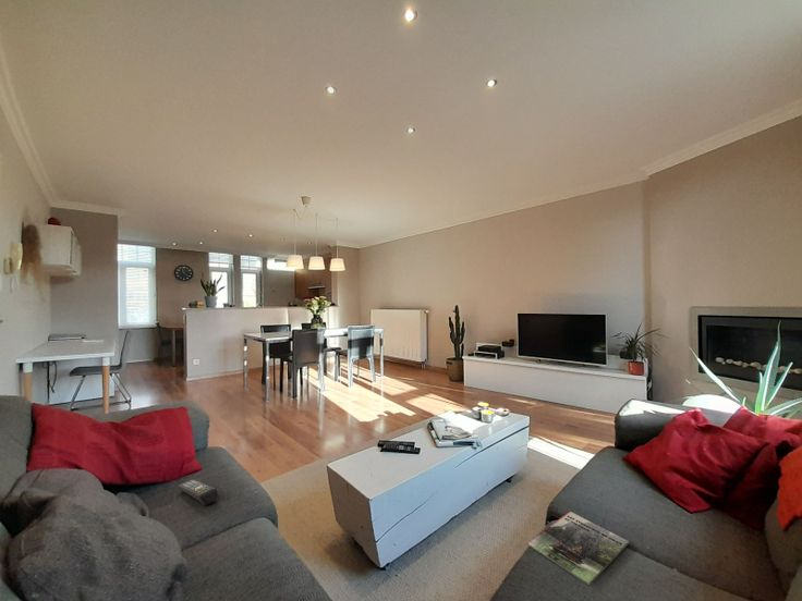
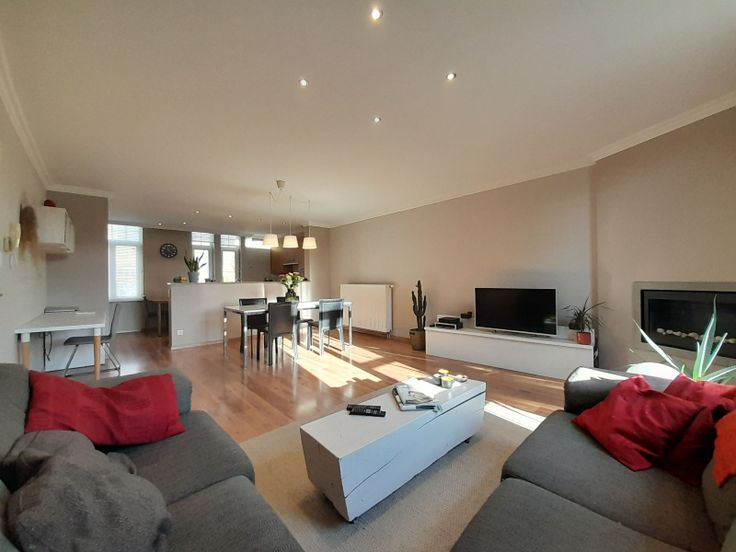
- remote control [177,478,219,506]
- magazine [526,511,630,586]
